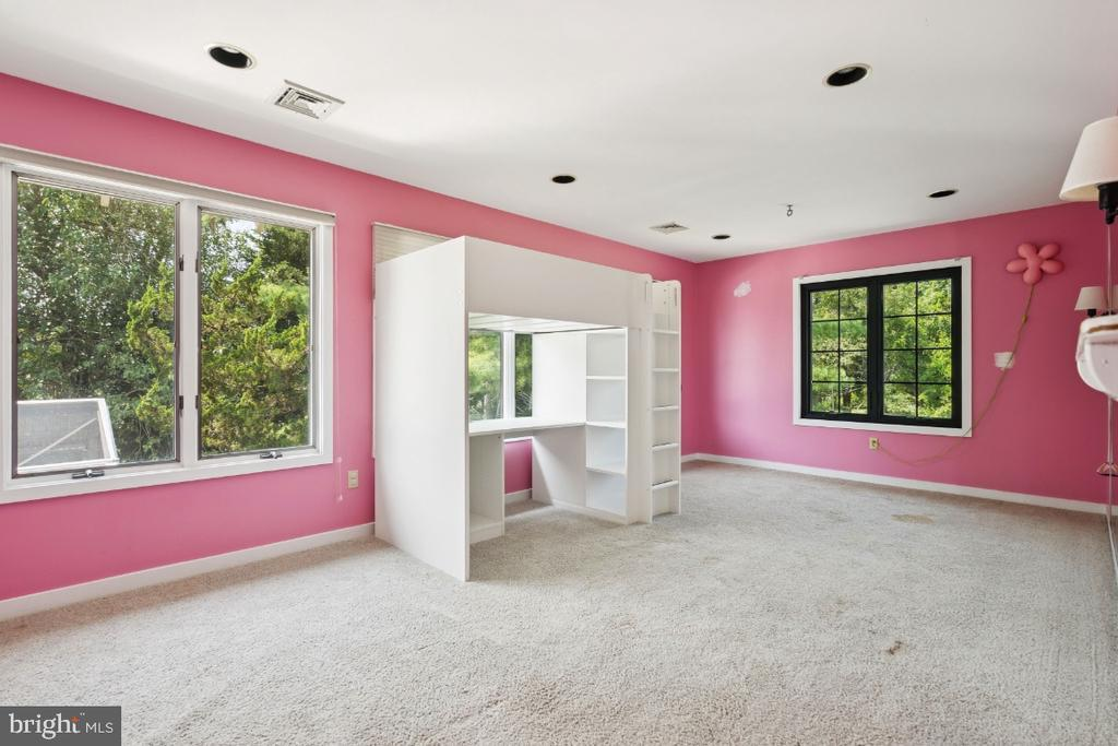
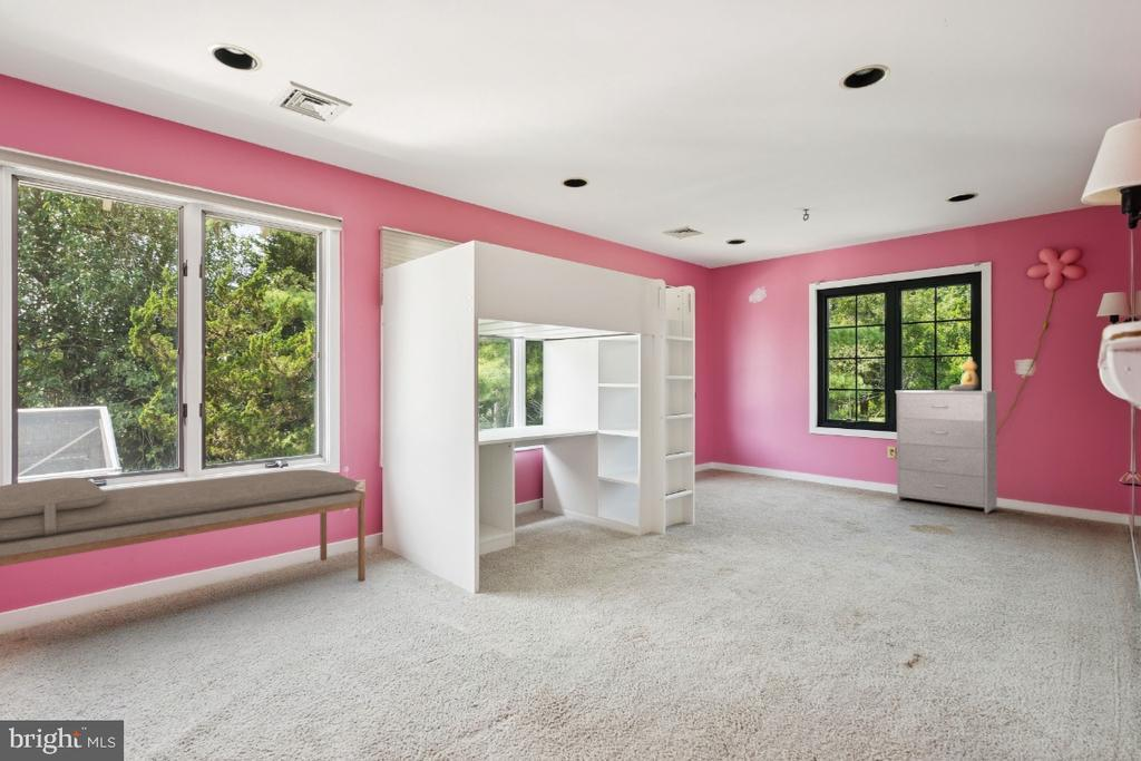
+ bench [0,469,367,582]
+ bear [948,355,979,391]
+ dresser [895,389,998,514]
